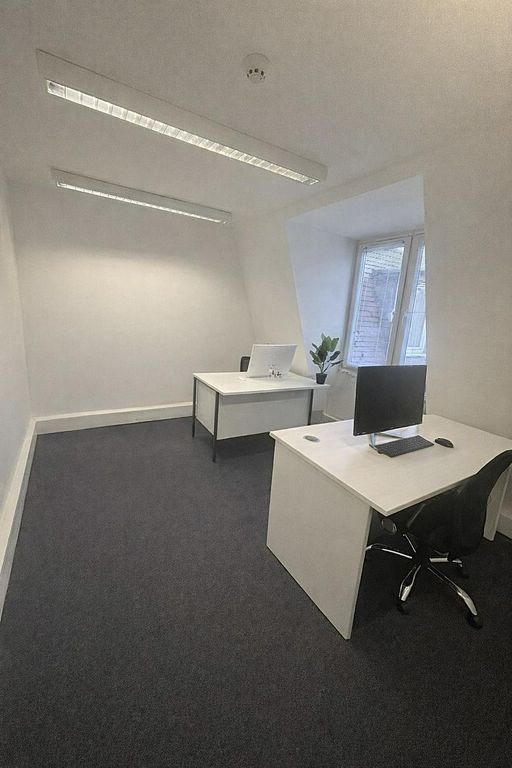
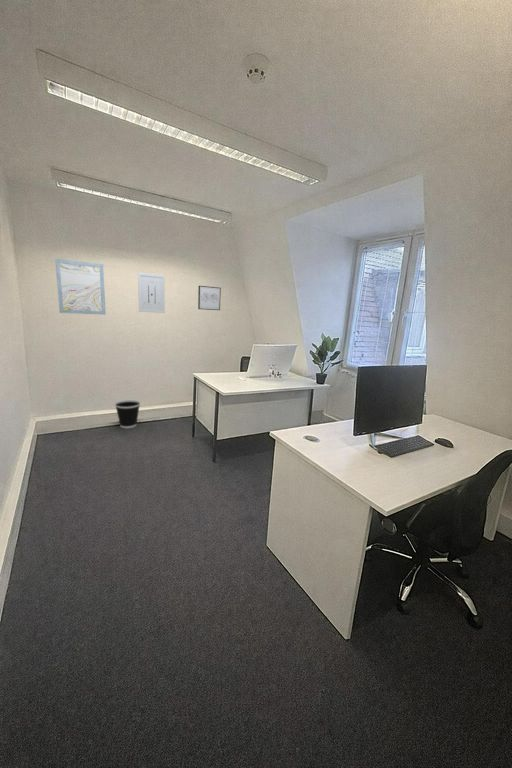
+ wall art [197,285,222,311]
+ wall art [137,271,166,314]
+ wastebasket [114,399,141,429]
+ wall art [54,258,107,316]
